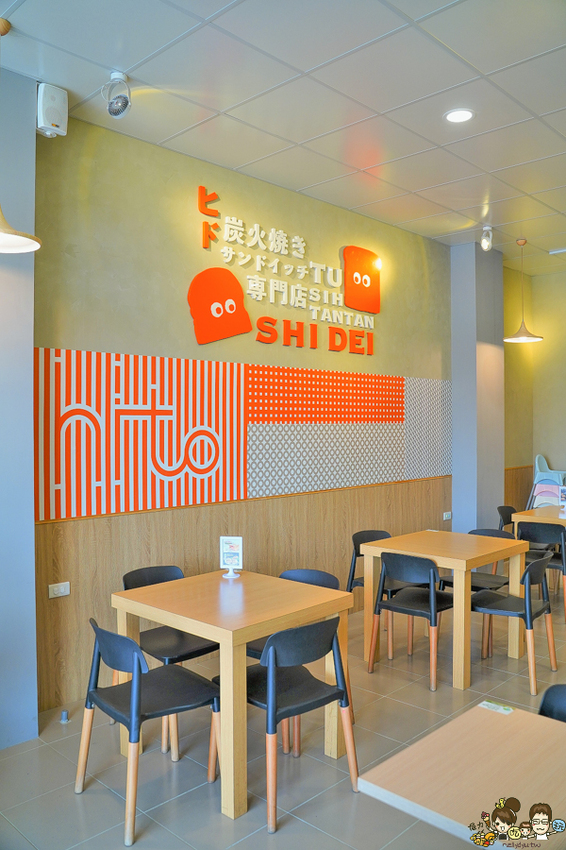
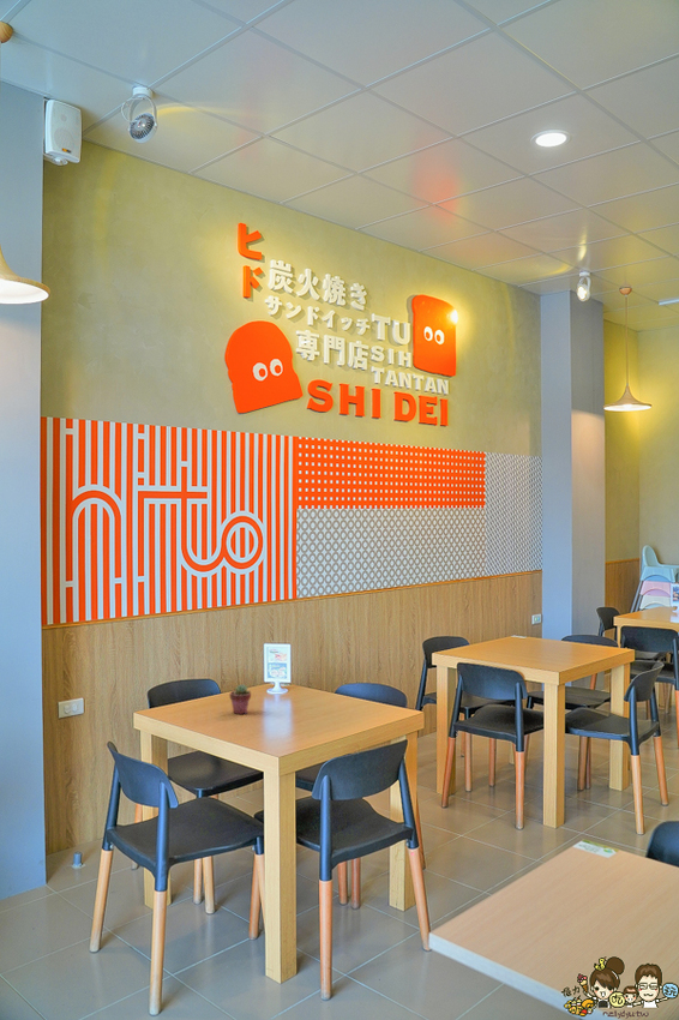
+ potted succulent [229,684,252,715]
